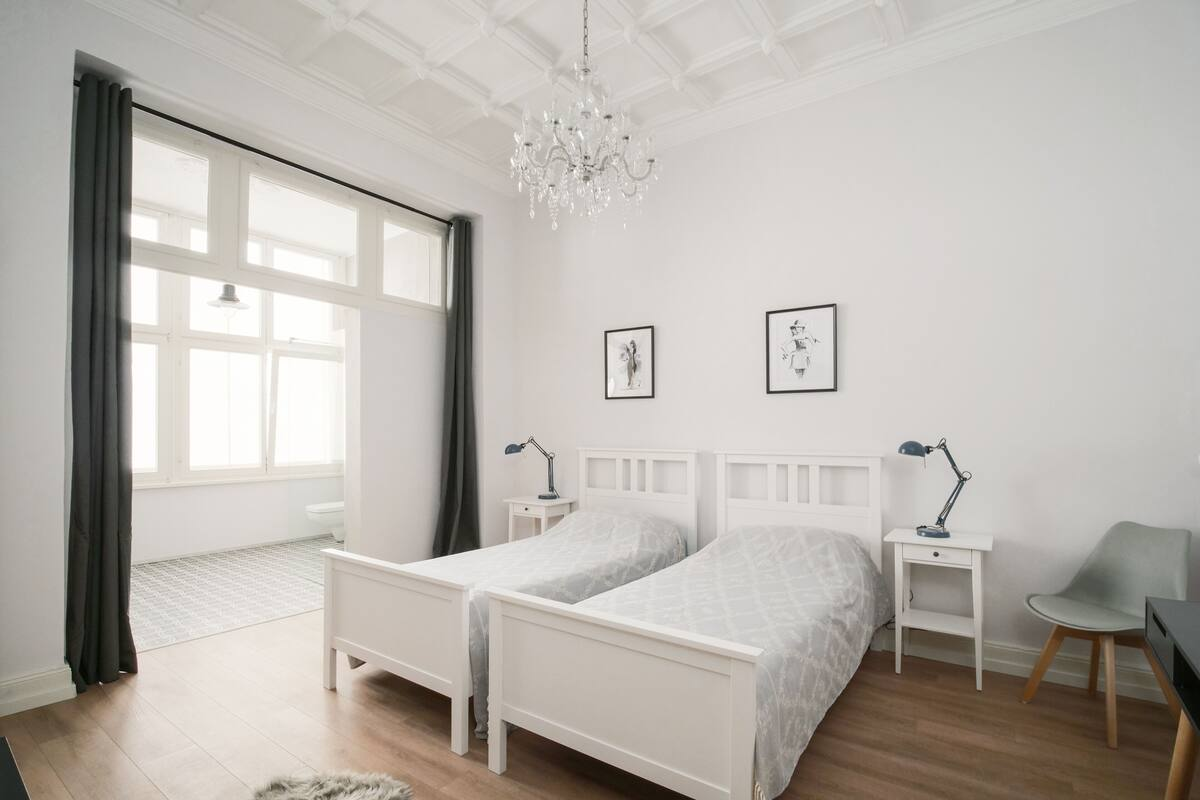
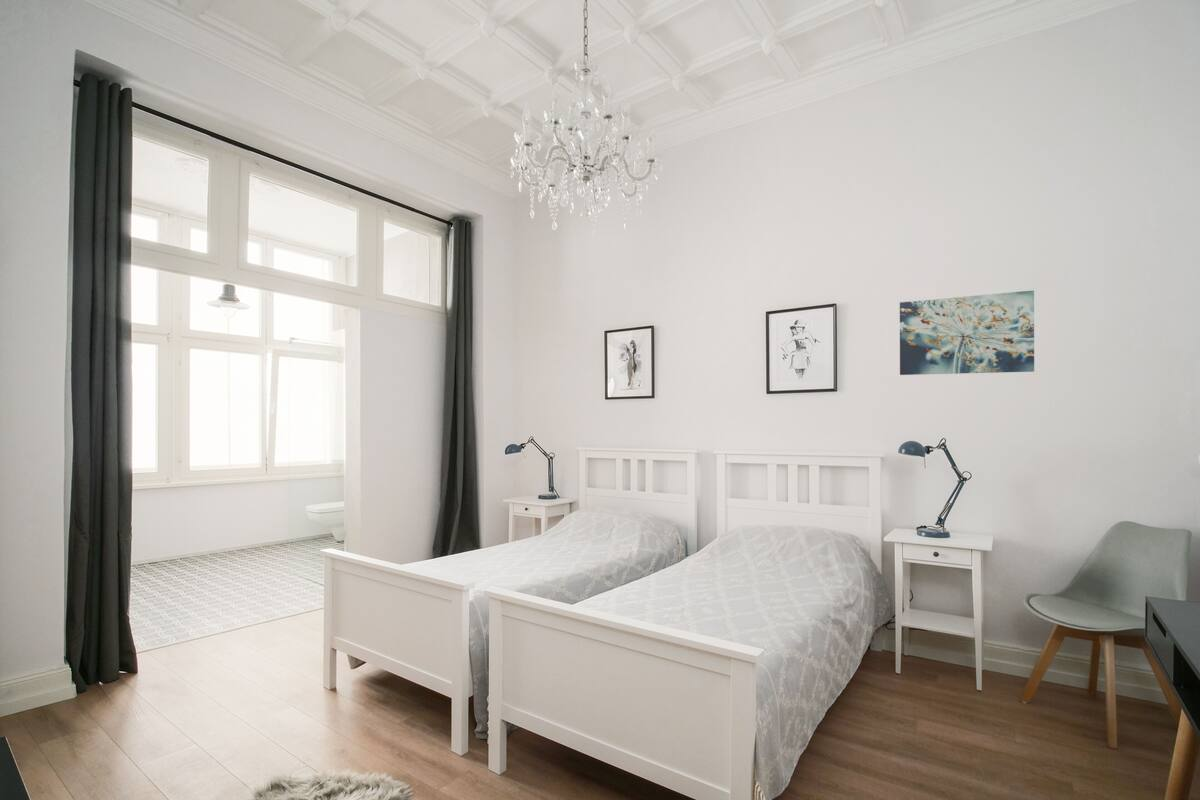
+ wall art [899,289,1035,376]
